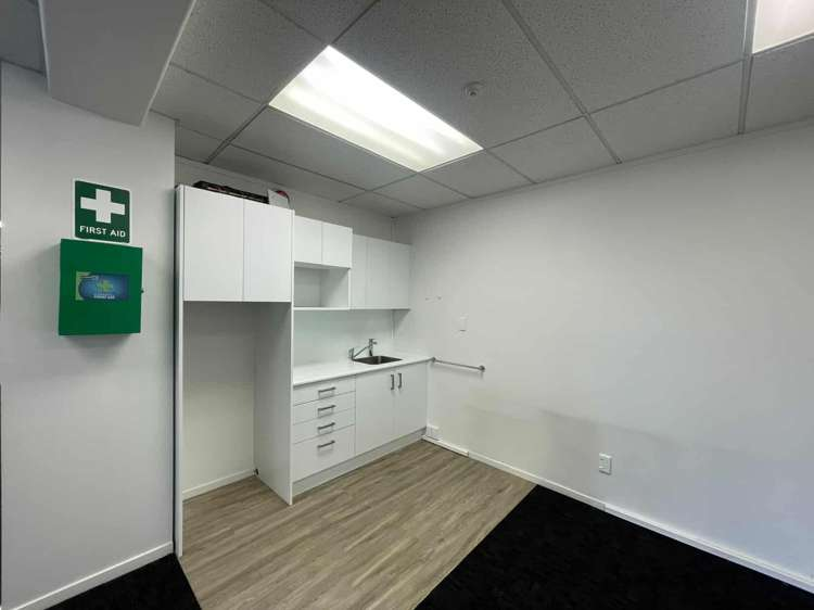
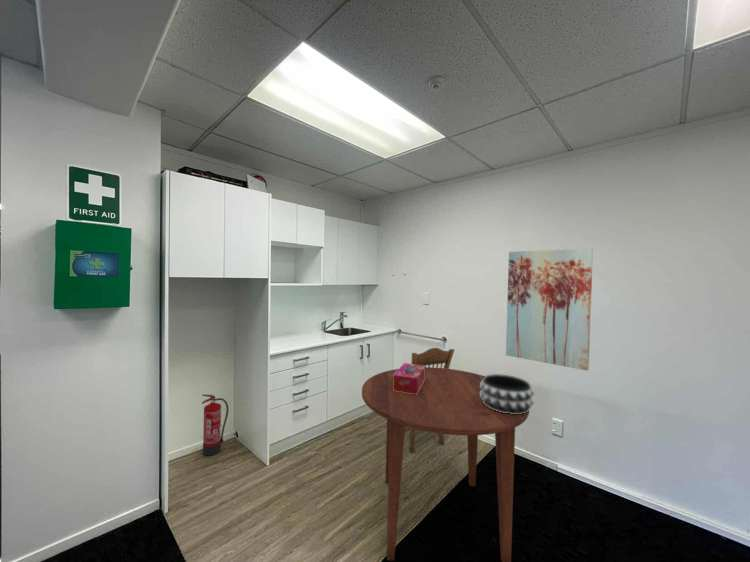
+ tissue box [393,362,425,395]
+ dining chair [408,347,455,454]
+ decorative bowl [480,373,535,414]
+ dining table [361,366,530,562]
+ fire extinguisher [201,394,229,457]
+ wall art [505,248,594,372]
